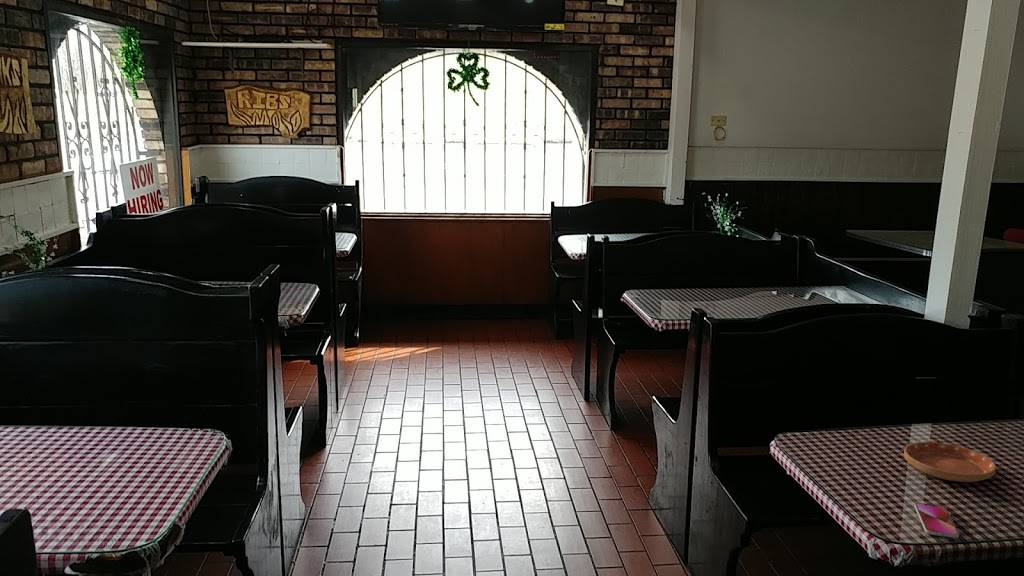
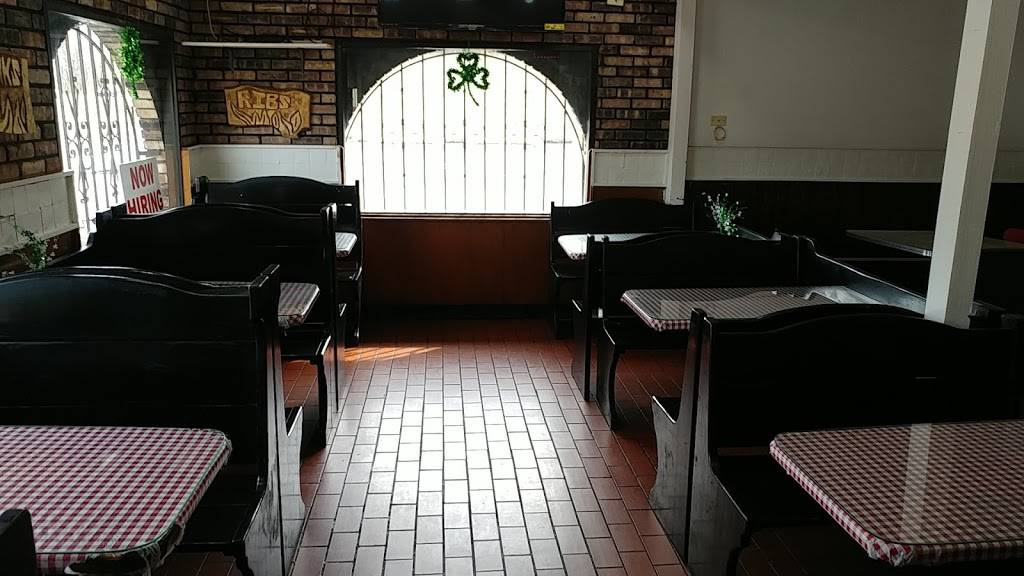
- saucer [903,441,997,483]
- smartphone [913,502,960,539]
